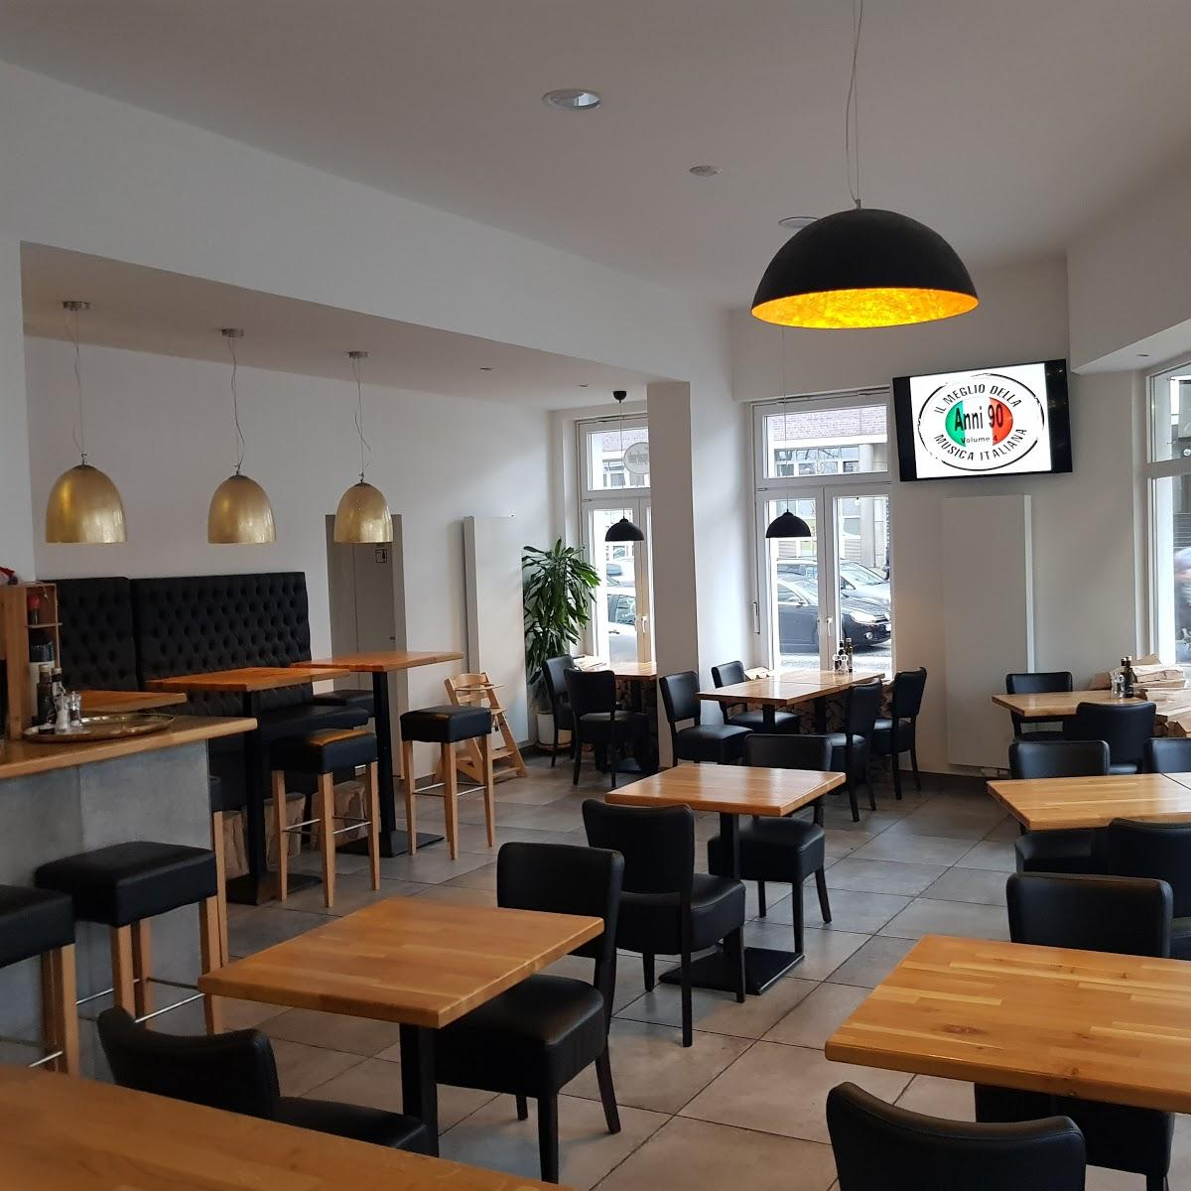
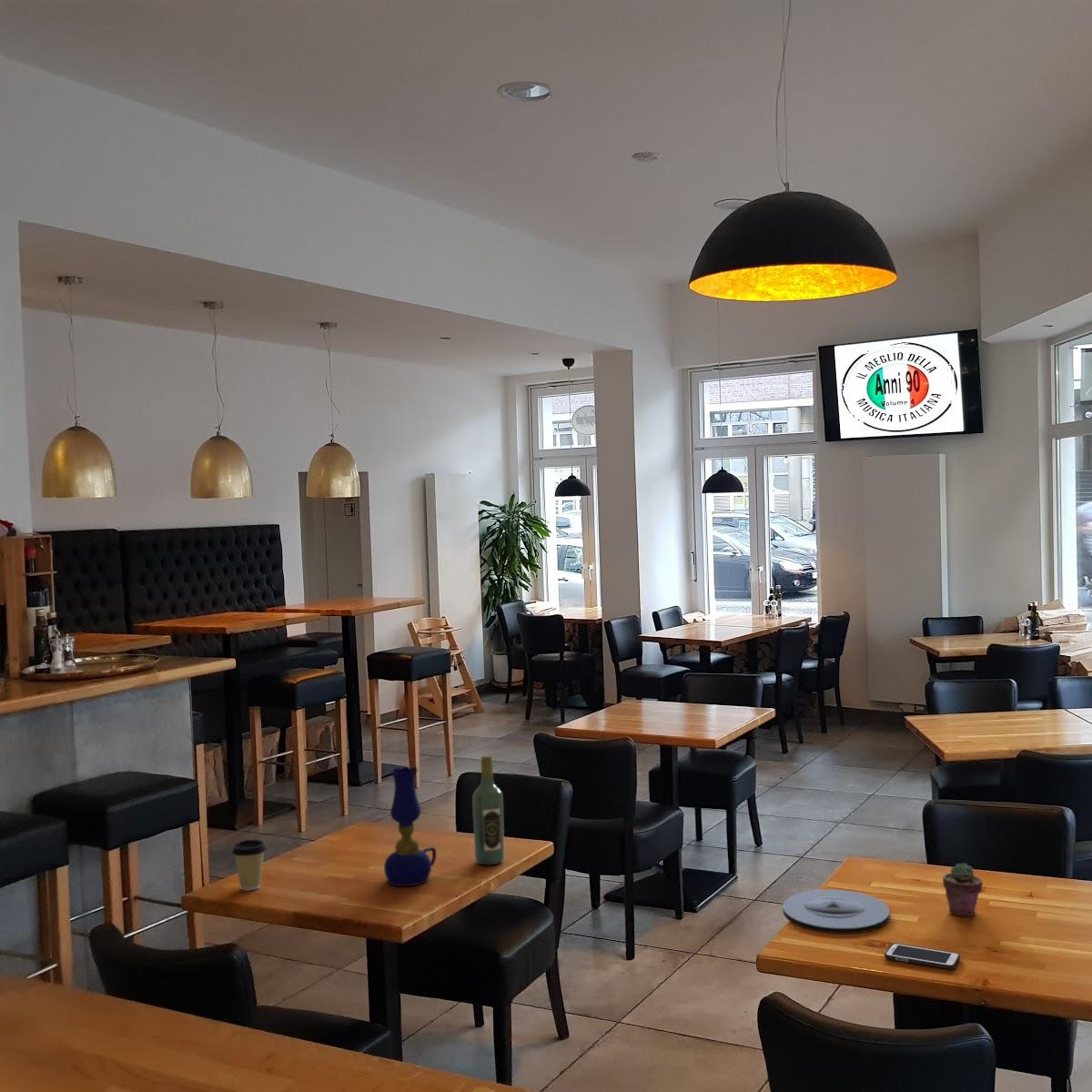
+ wine bottle [471,754,505,865]
+ coffee cup [231,839,268,891]
+ potted succulent [942,862,984,917]
+ oil lamp [383,766,437,887]
+ cell phone [884,943,961,970]
+ plate [782,888,891,935]
